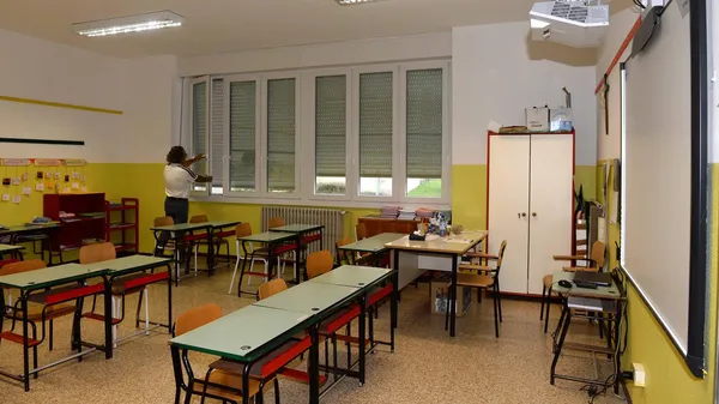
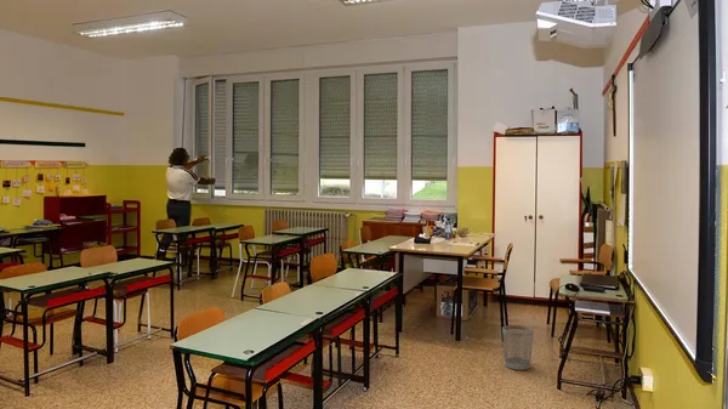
+ wastebasket [501,324,535,371]
